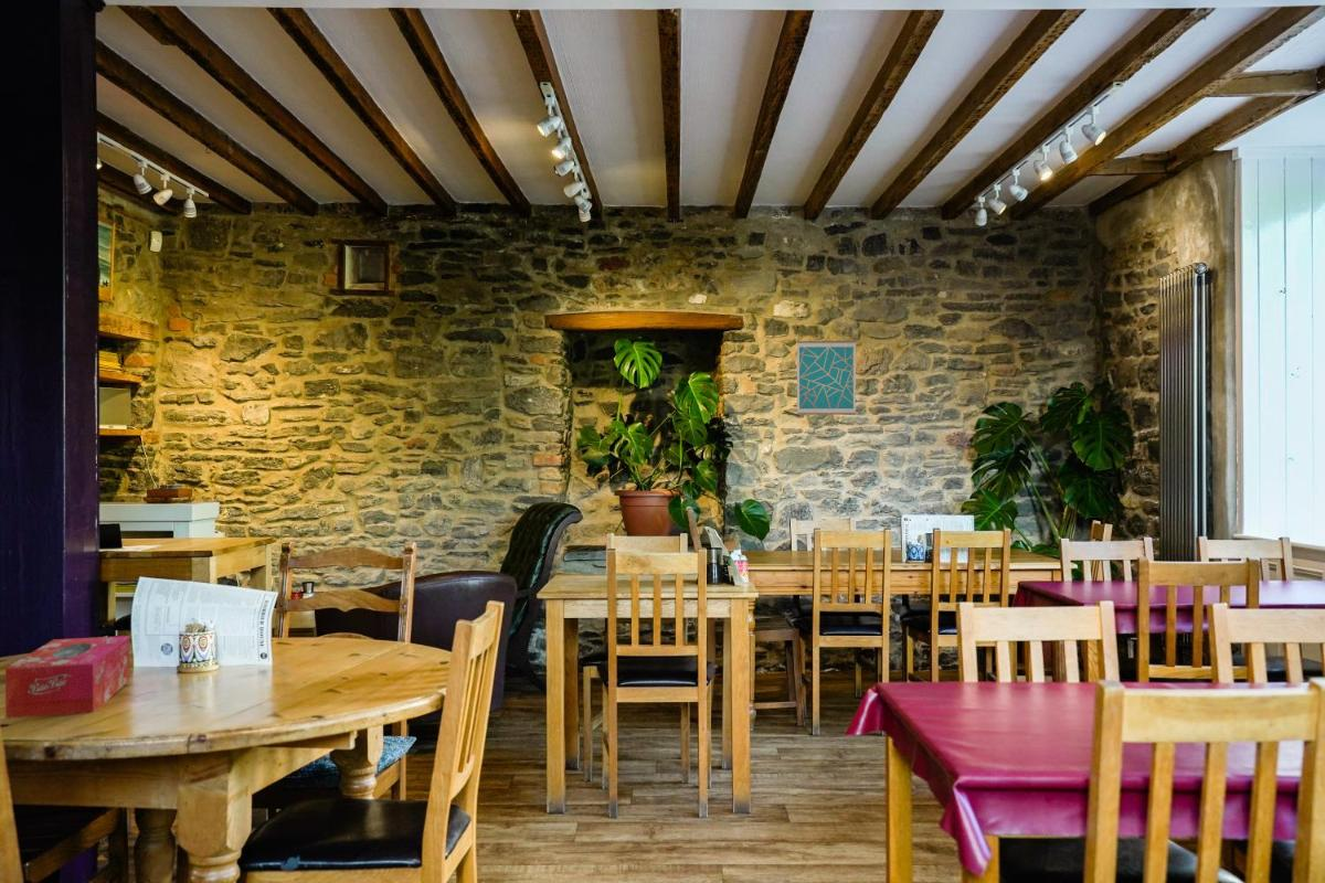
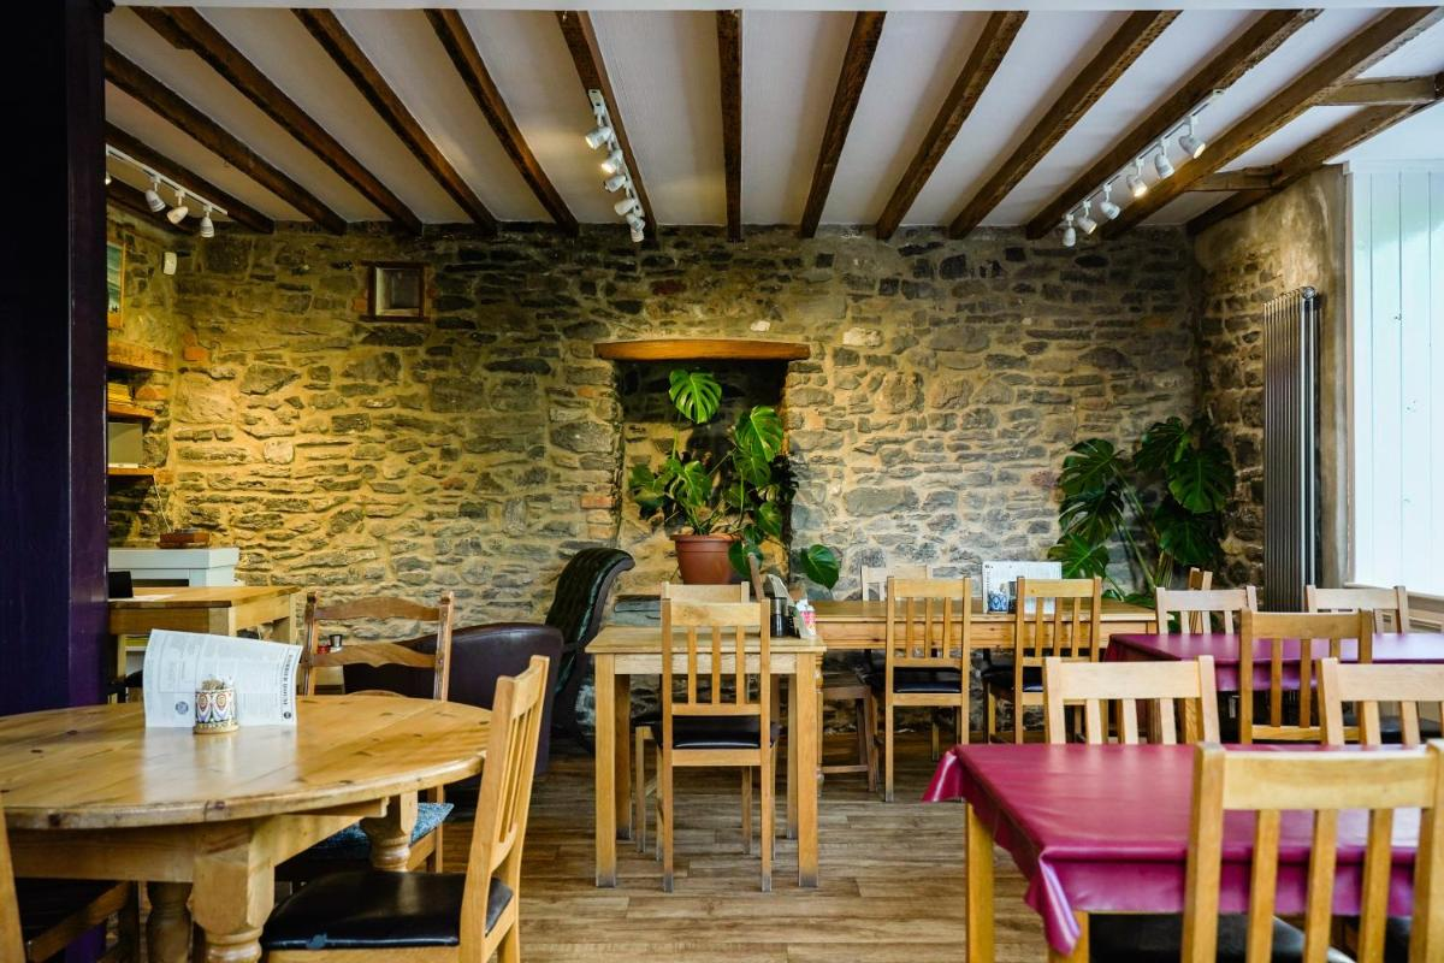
- wall art [796,340,857,416]
- tissue box [4,635,130,720]
